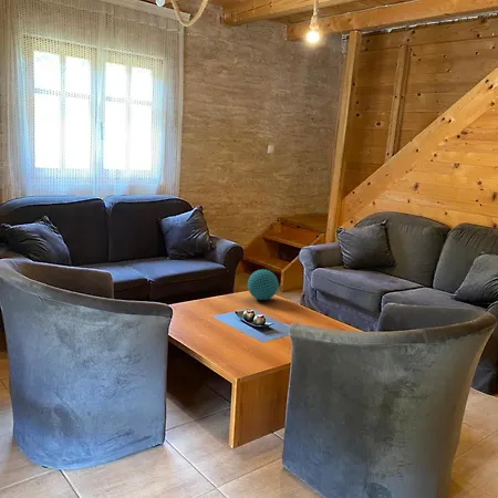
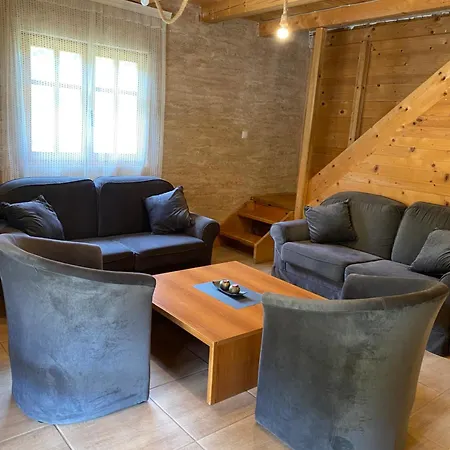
- decorative ball [247,269,279,301]
